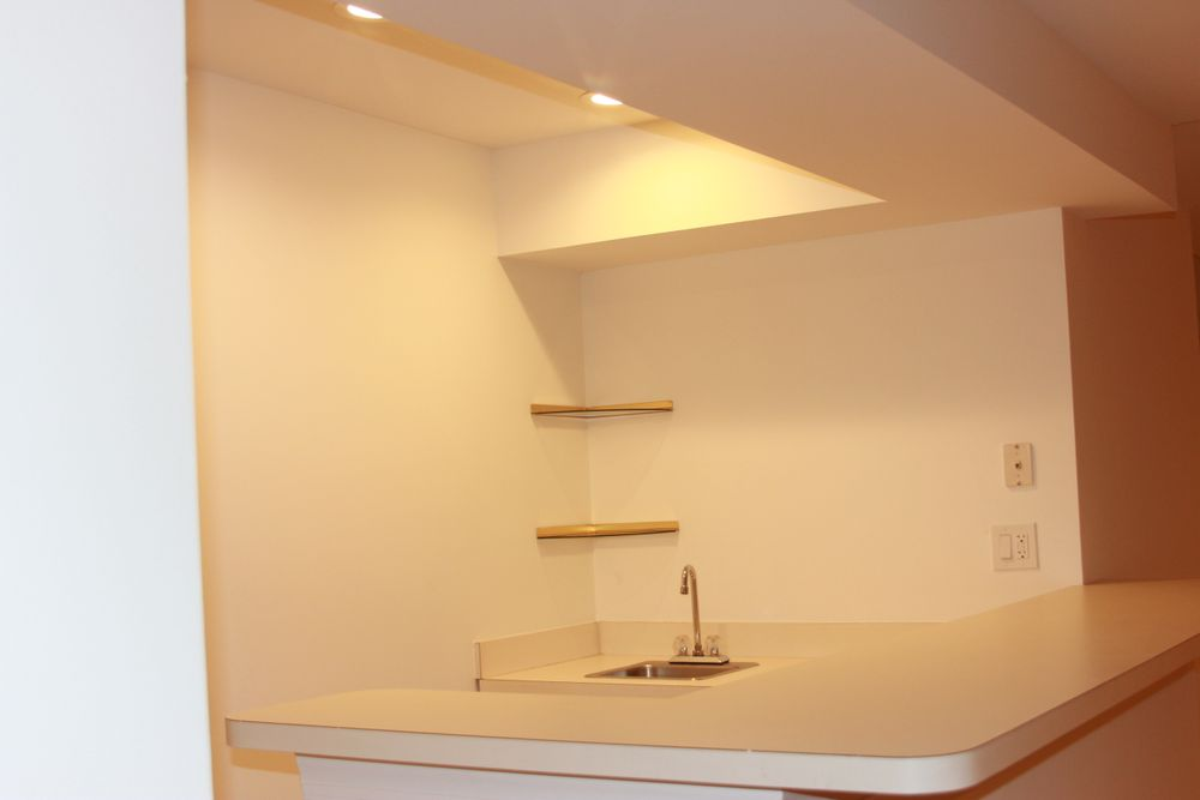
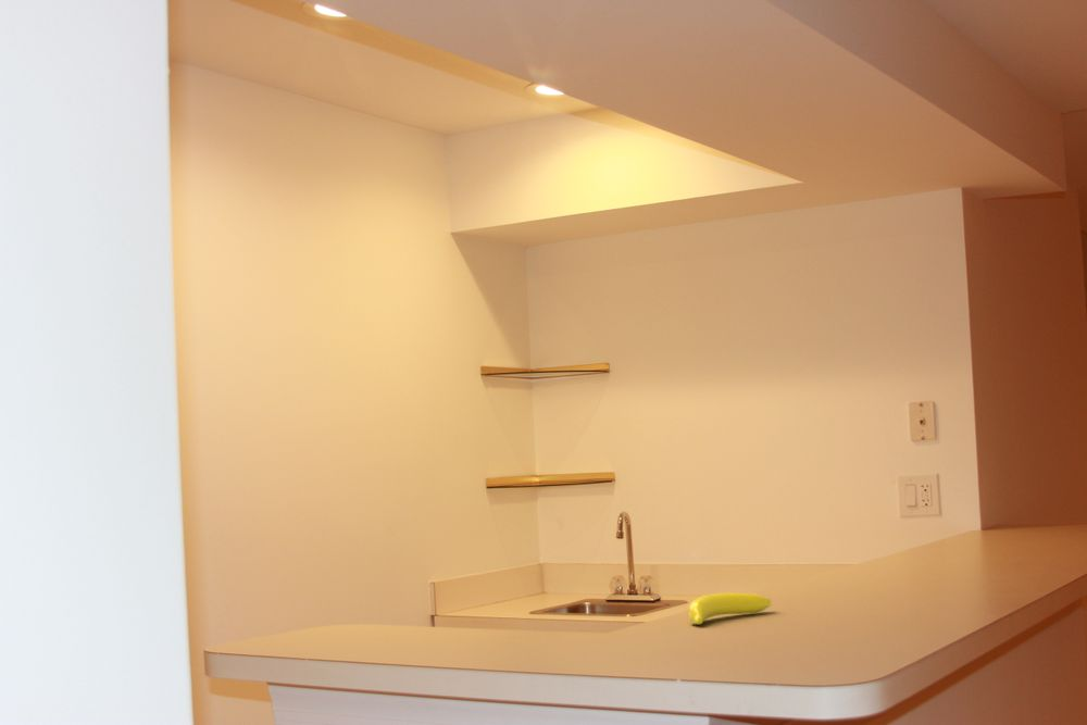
+ banana [687,591,773,626]
